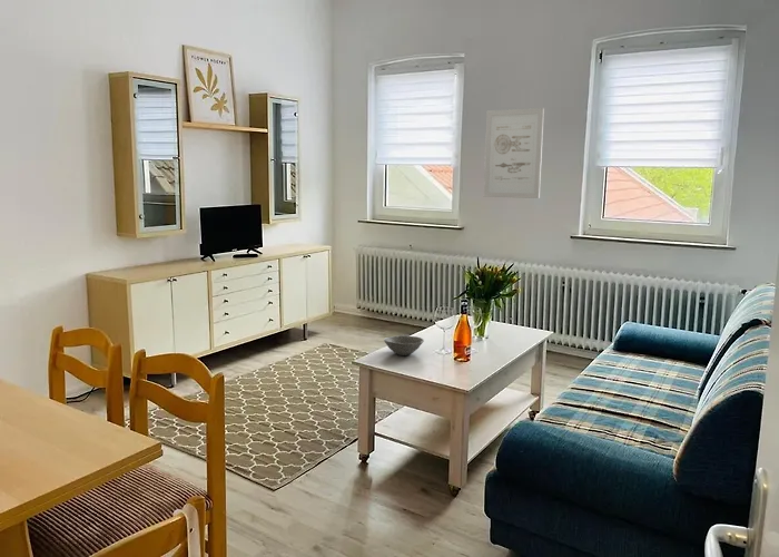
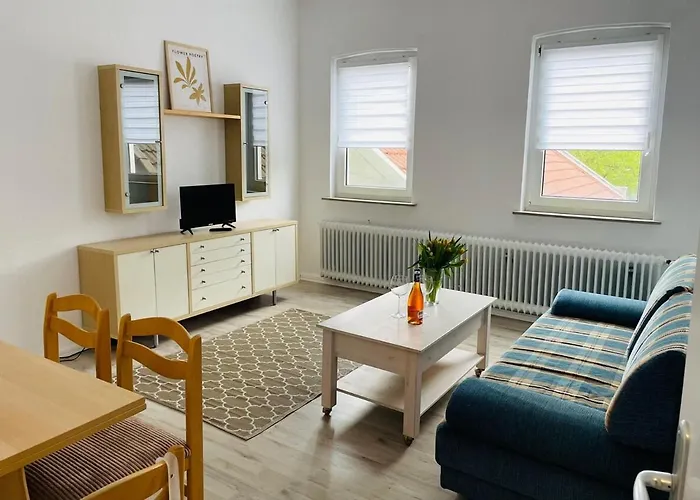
- bowl [383,334,425,356]
- wall art [483,107,545,199]
